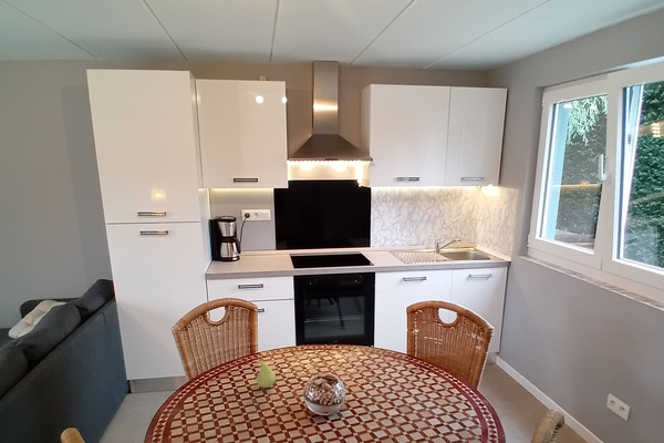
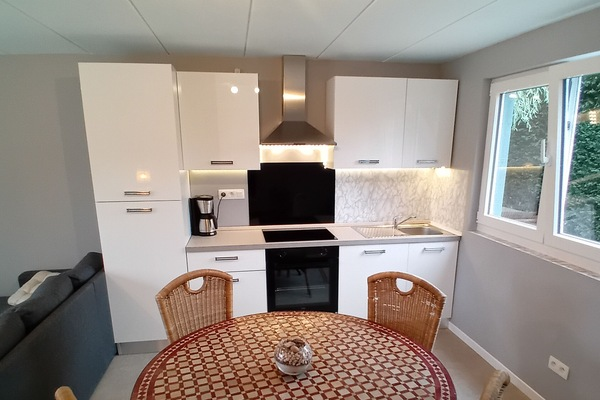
- fruit [252,359,277,389]
